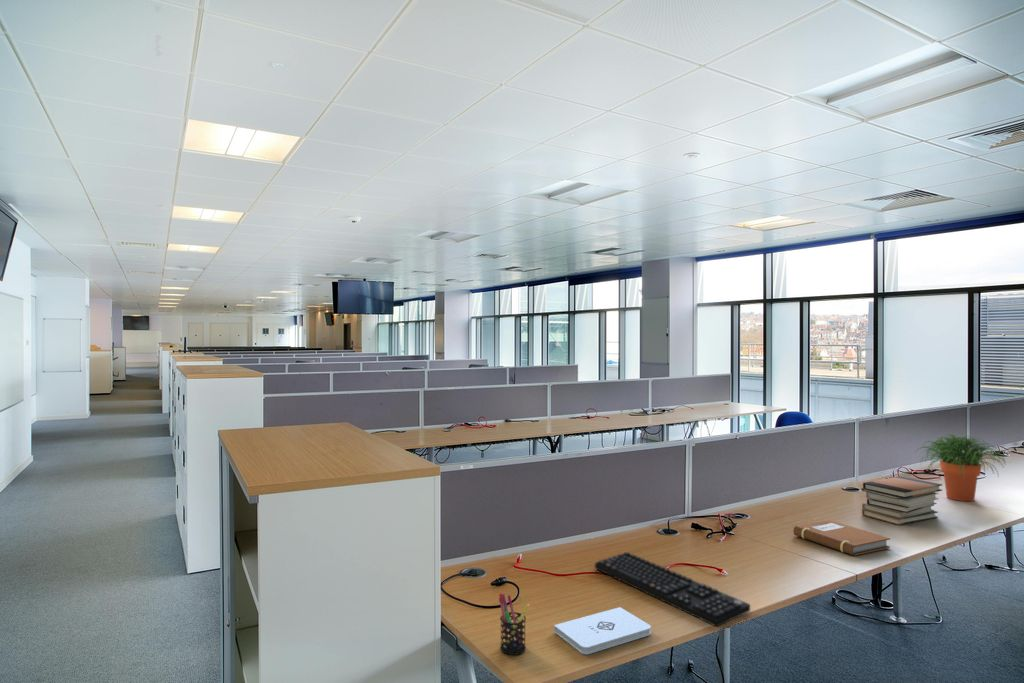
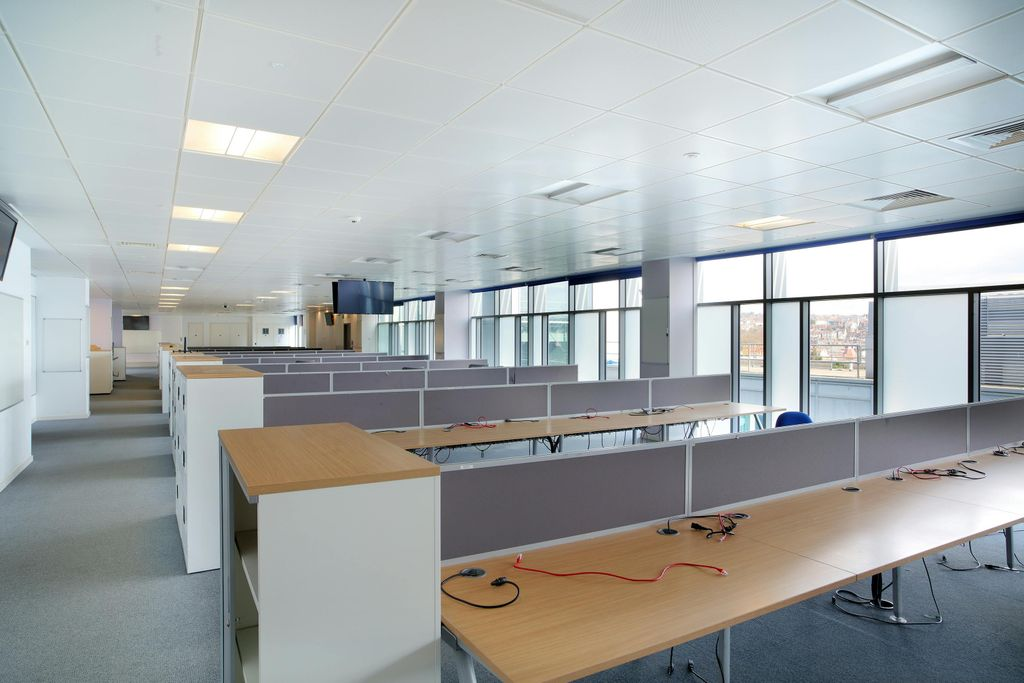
- pen holder [498,592,531,656]
- potted plant [915,433,1007,502]
- notebook [793,519,891,557]
- keyboard [594,551,751,628]
- notepad [553,606,652,655]
- book stack [860,475,943,526]
